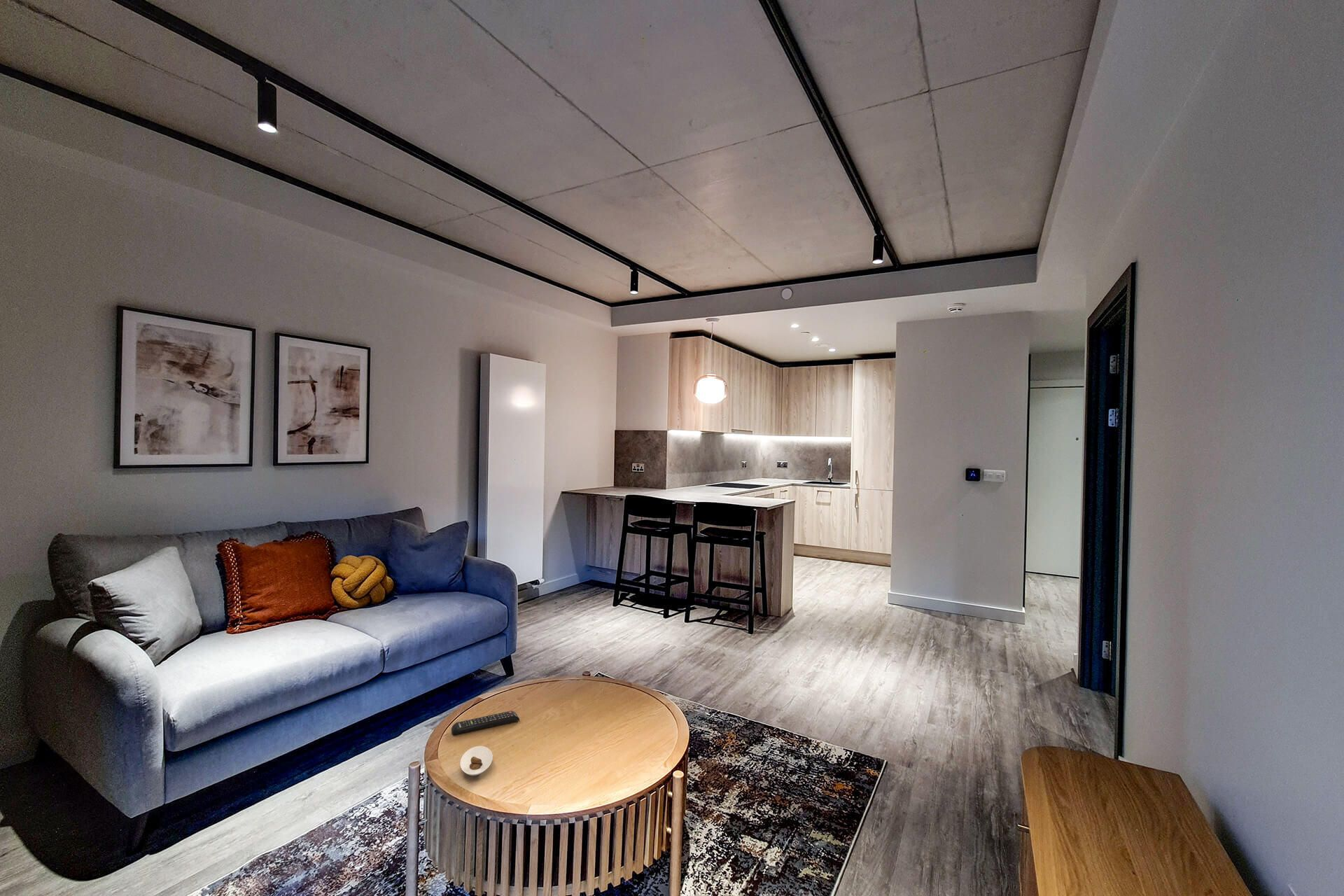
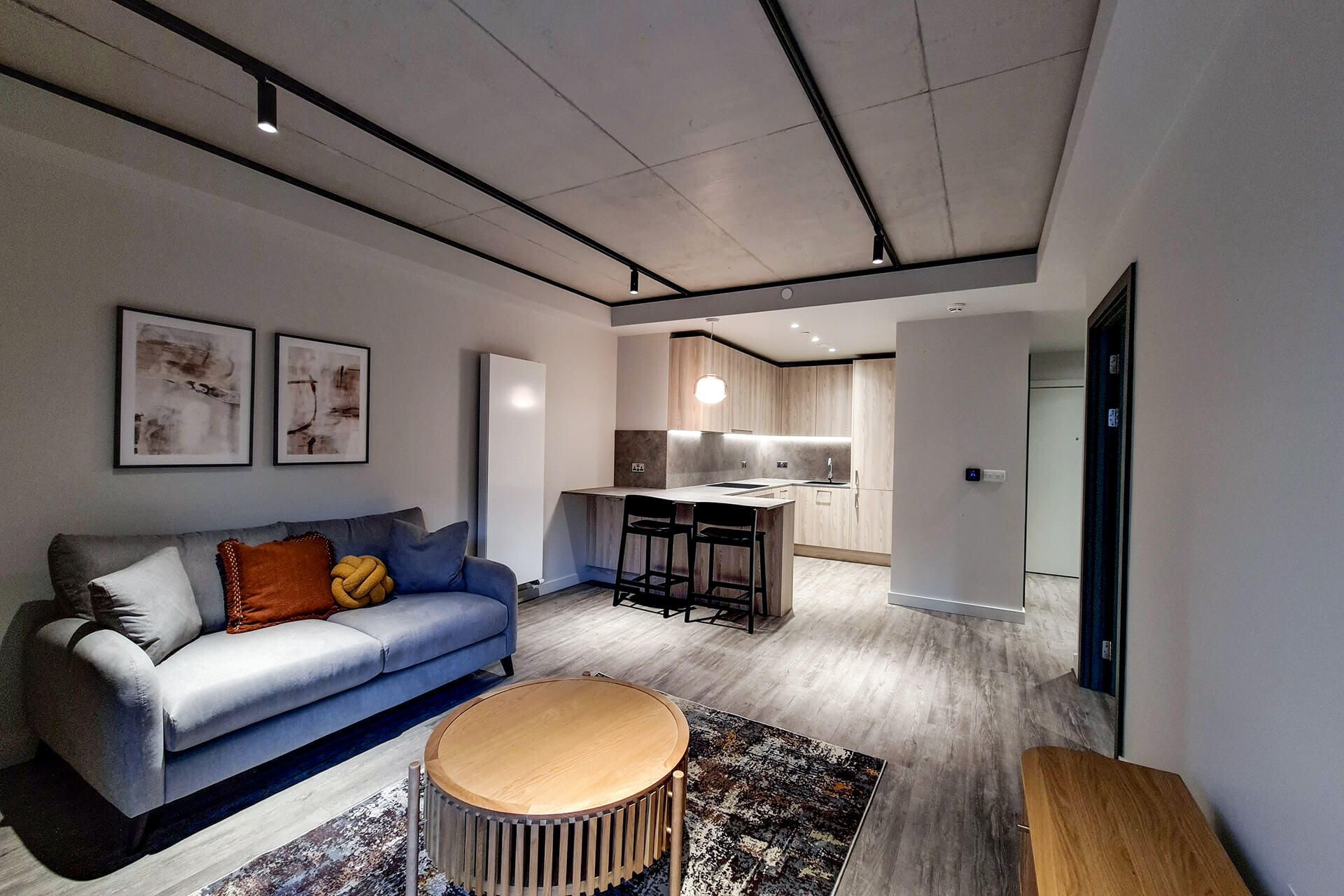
- remote control [451,710,520,736]
- saucer [459,745,493,776]
